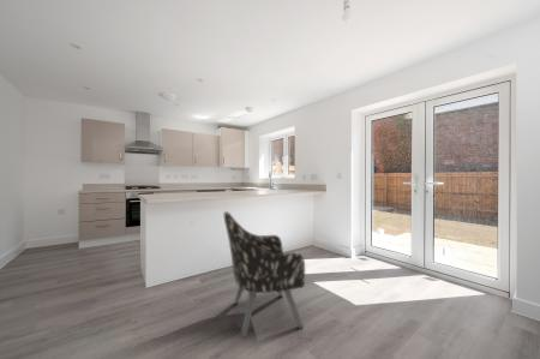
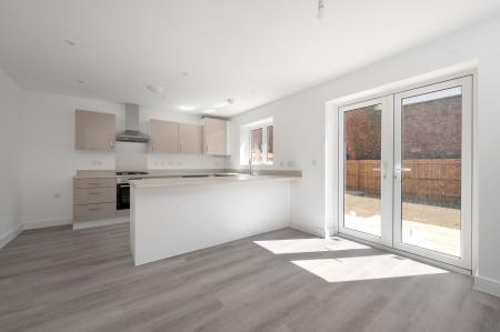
- armchair [223,210,306,339]
